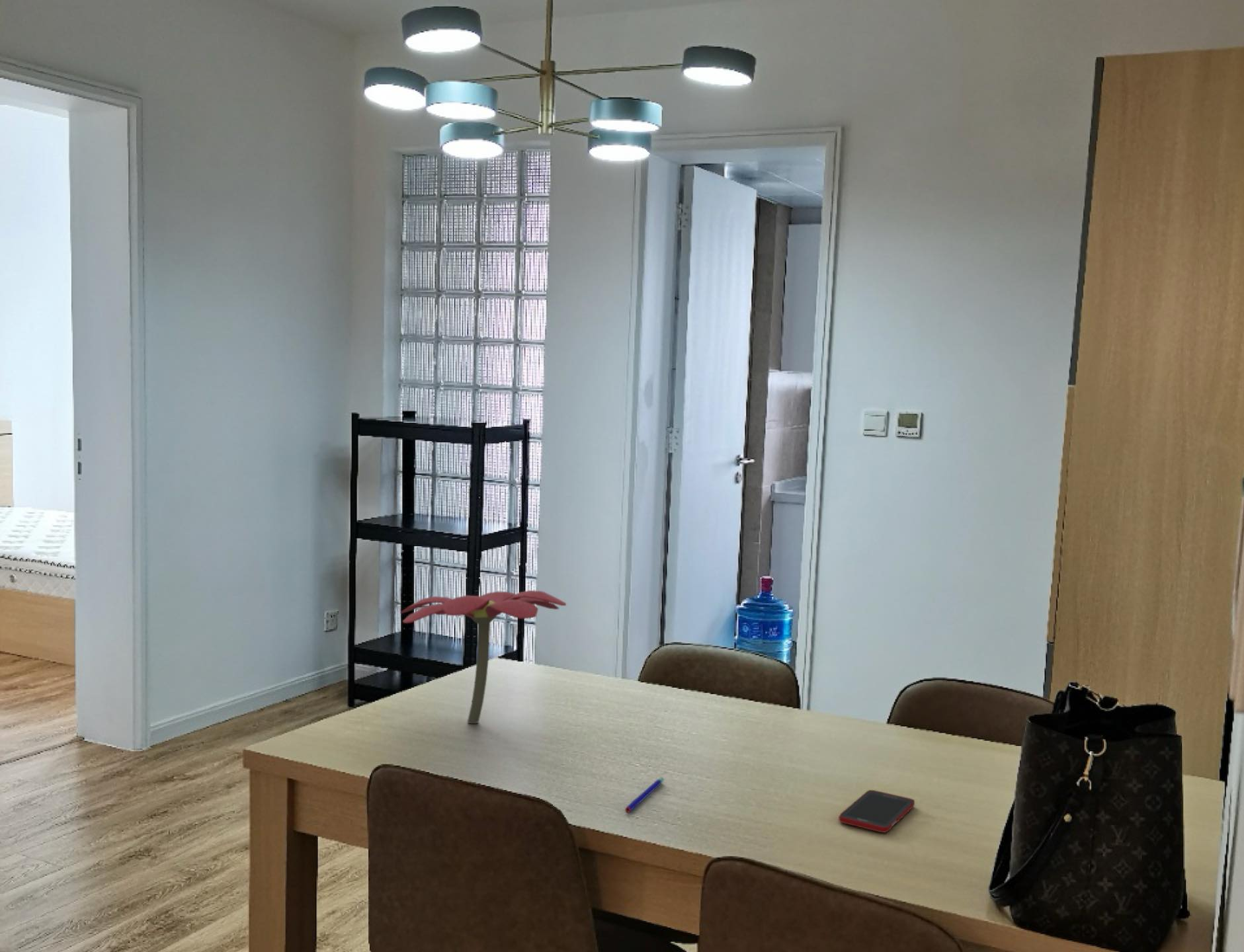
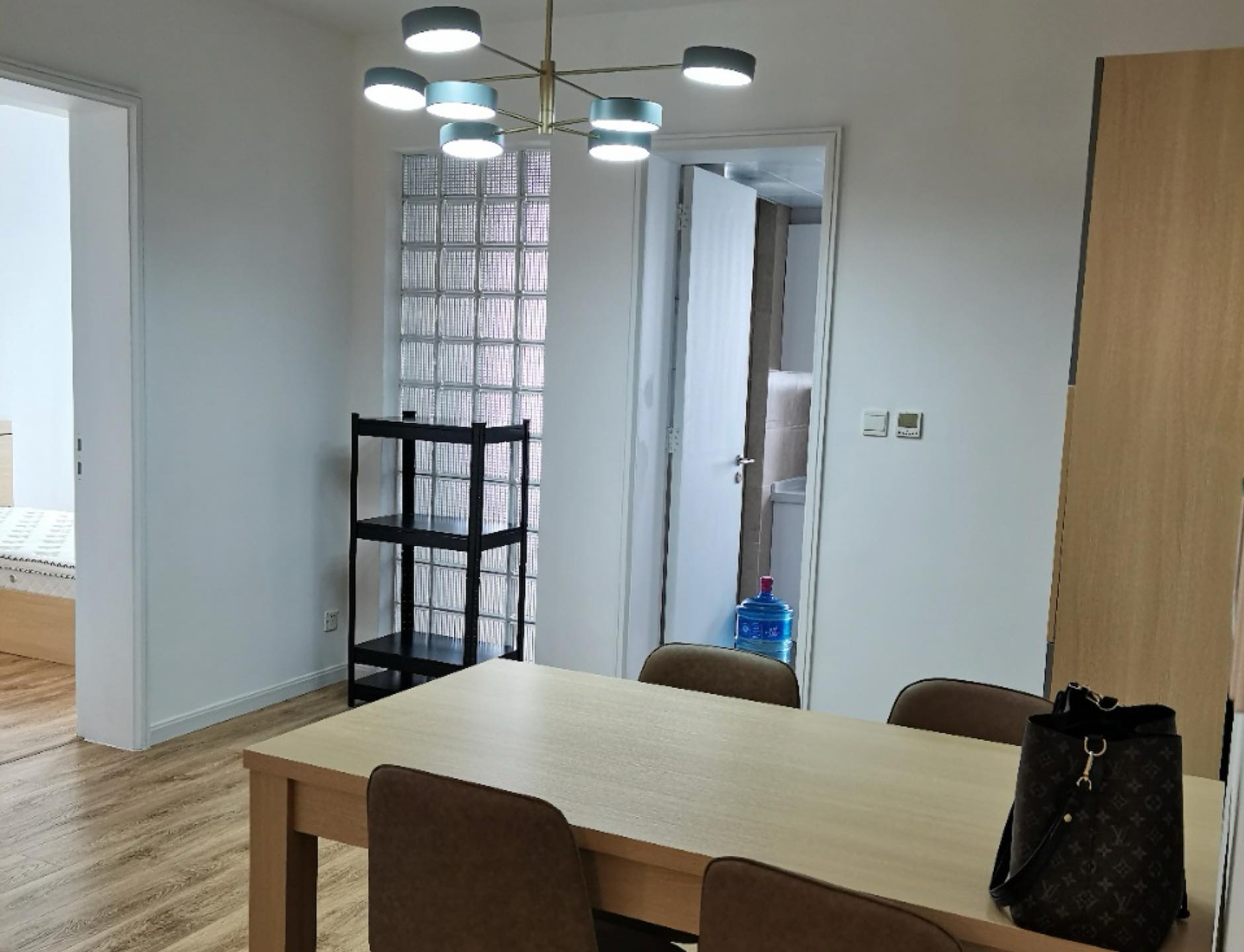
- cell phone [838,789,915,833]
- flower [399,590,567,724]
- pen [624,777,664,813]
